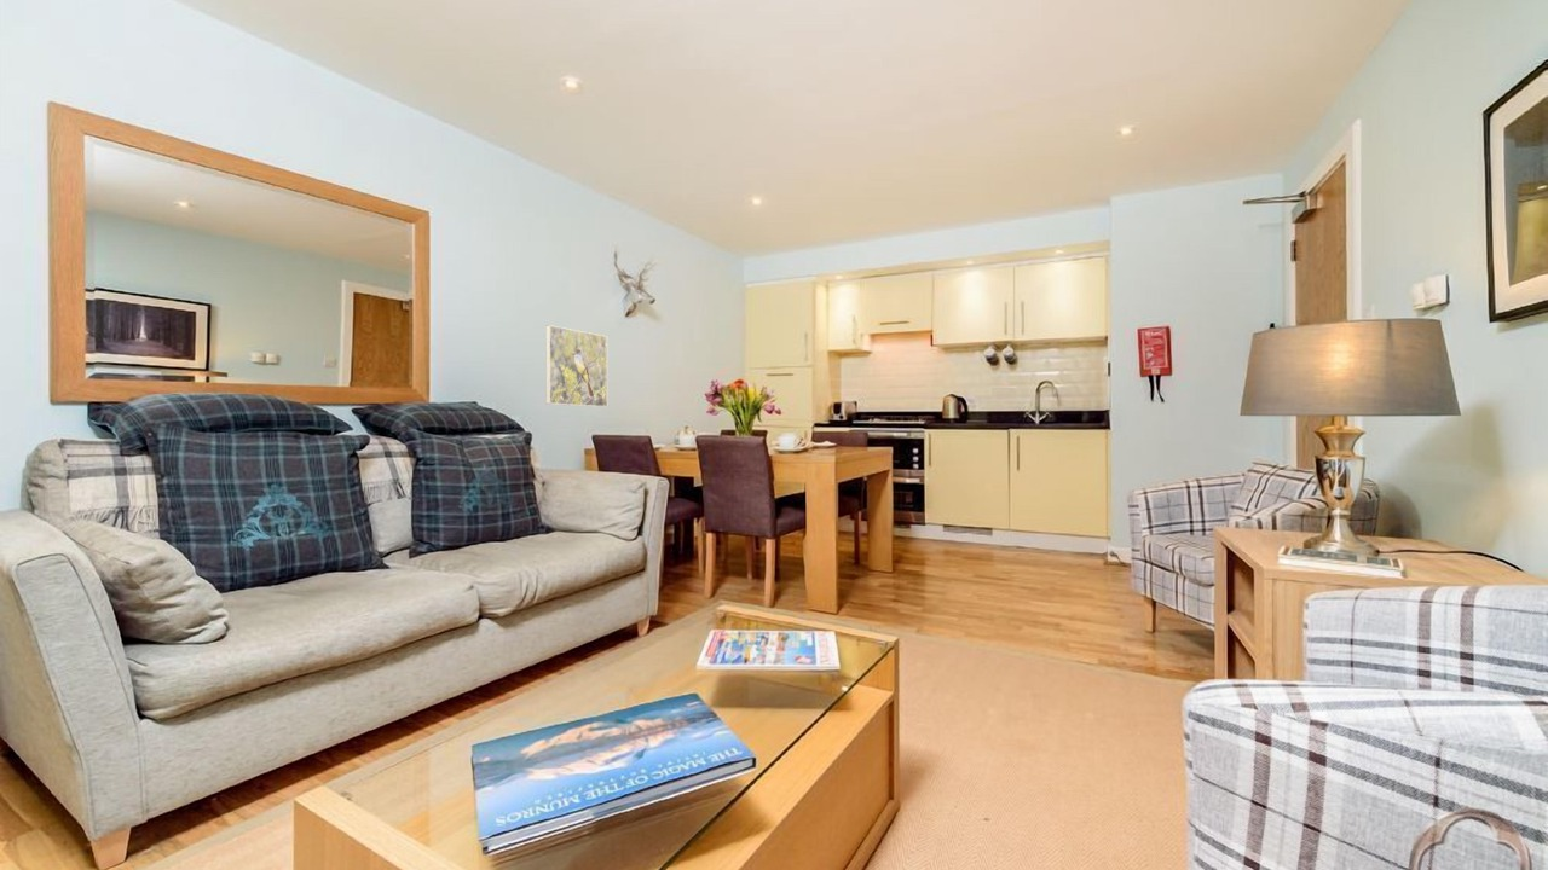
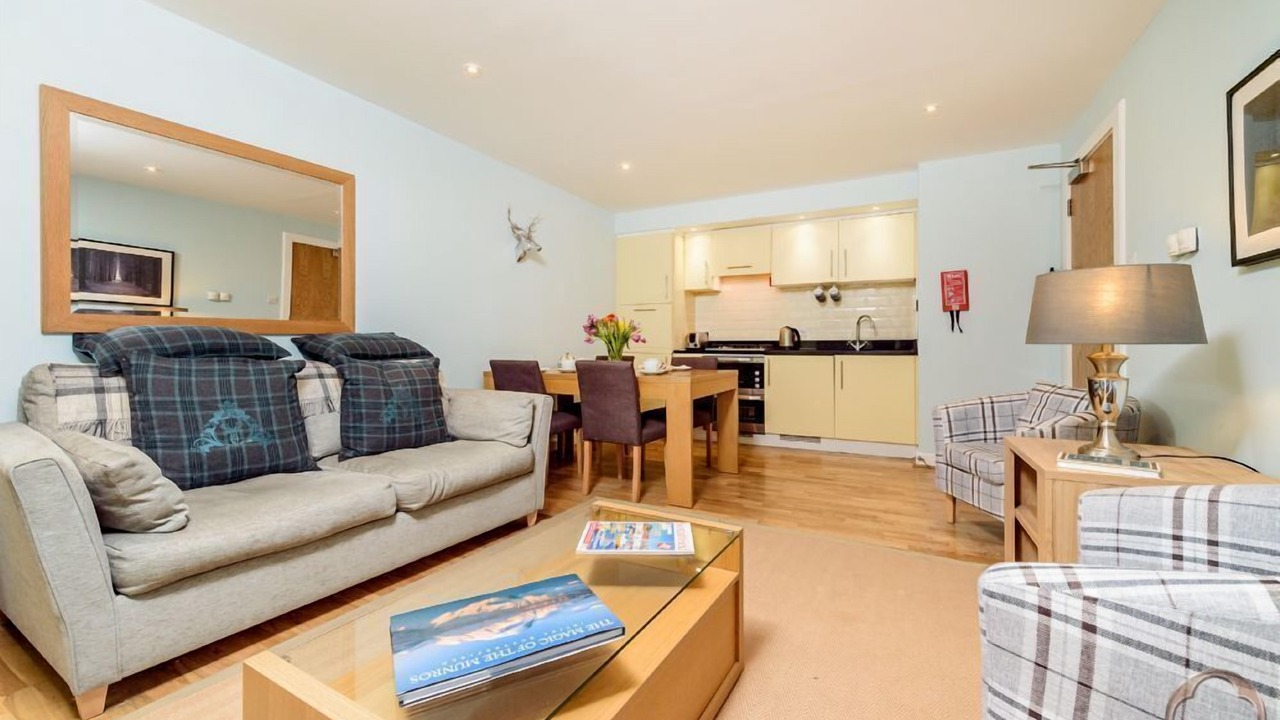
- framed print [544,324,608,408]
